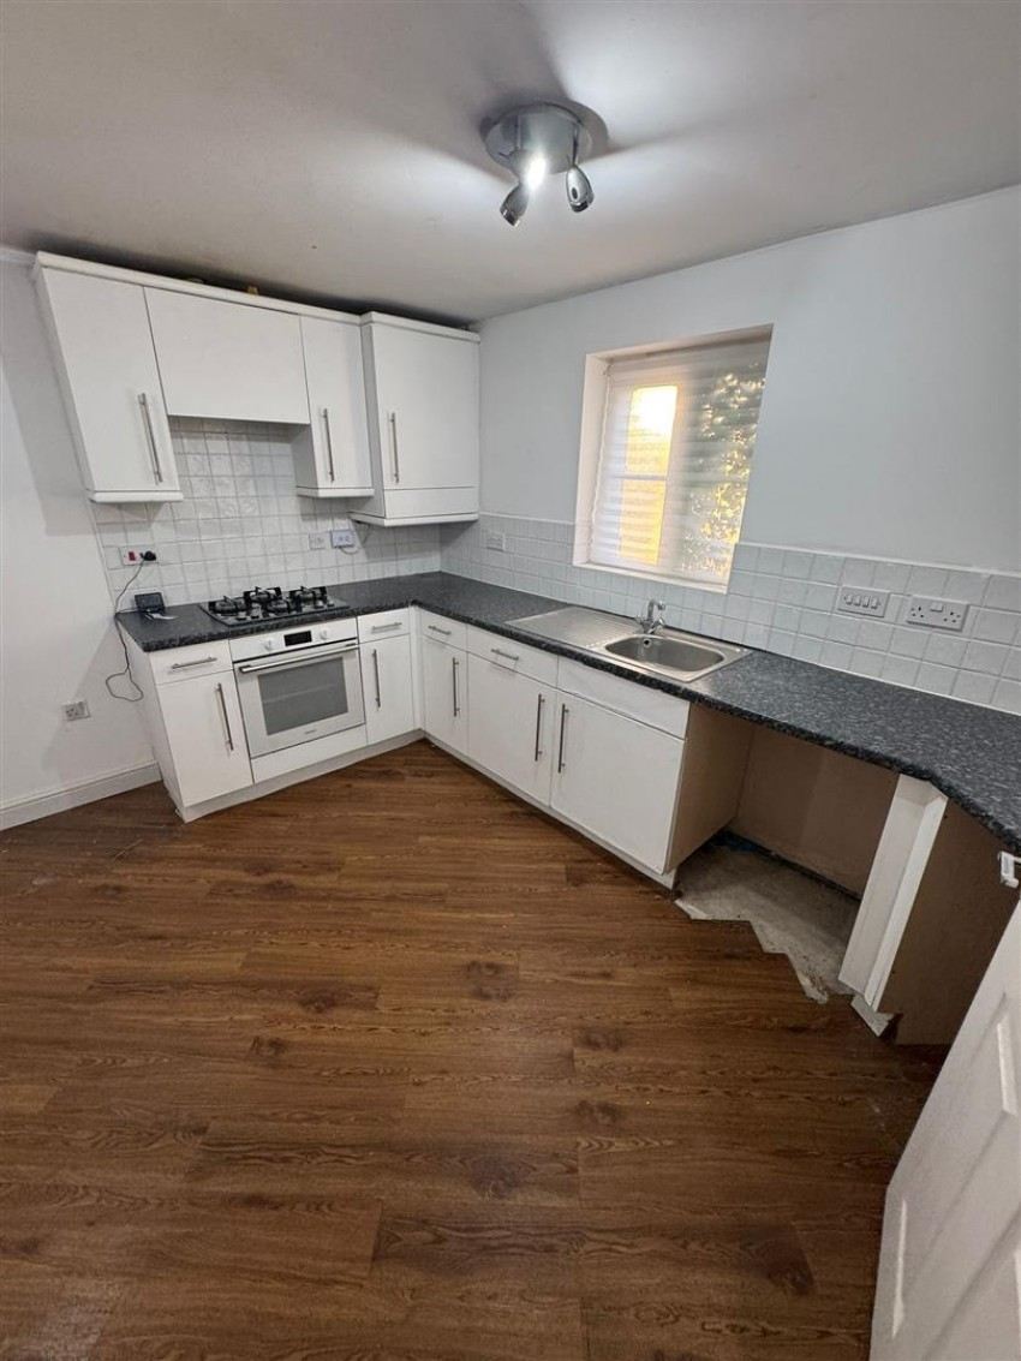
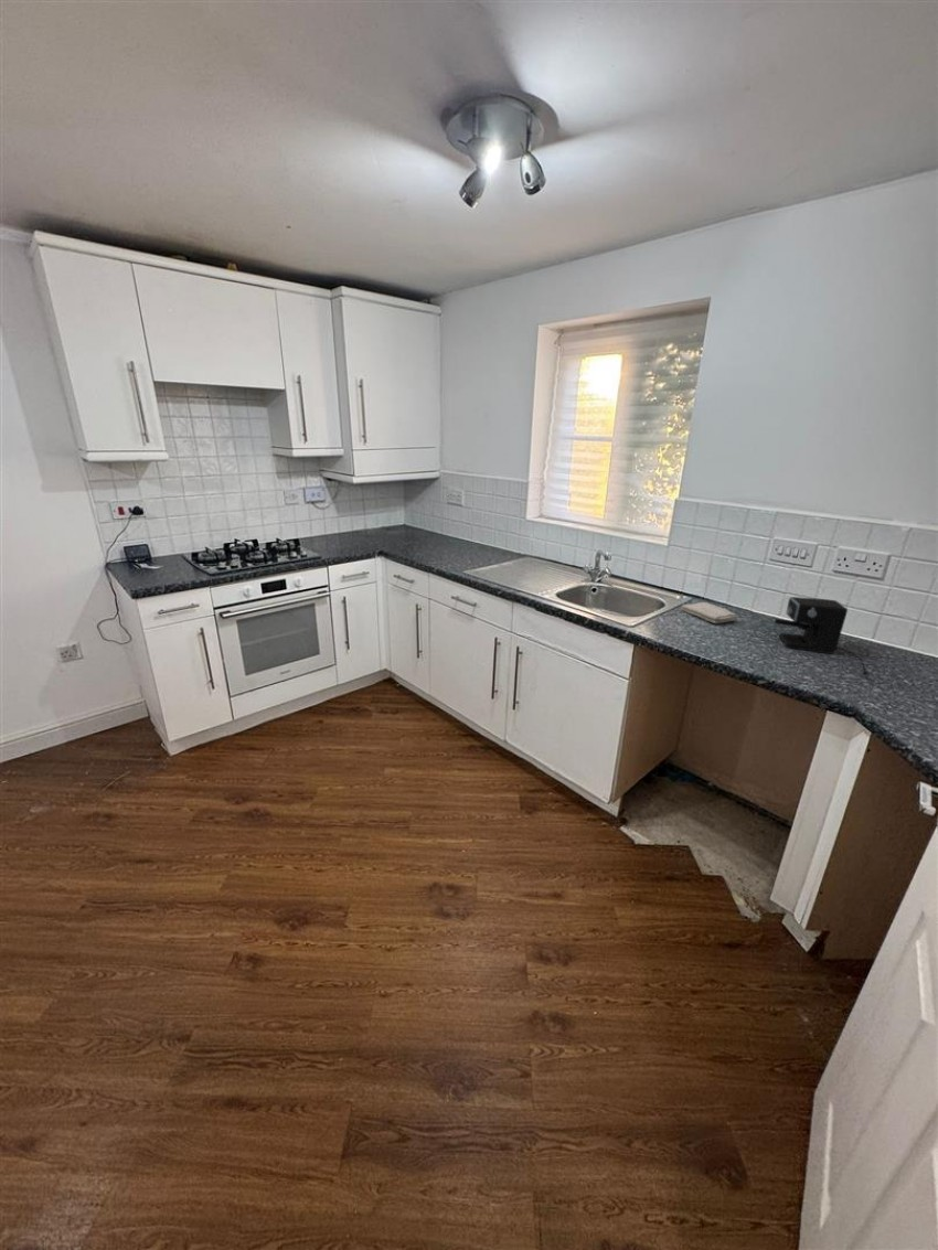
+ coffee maker [772,596,872,676]
+ washcloth [680,601,738,624]
